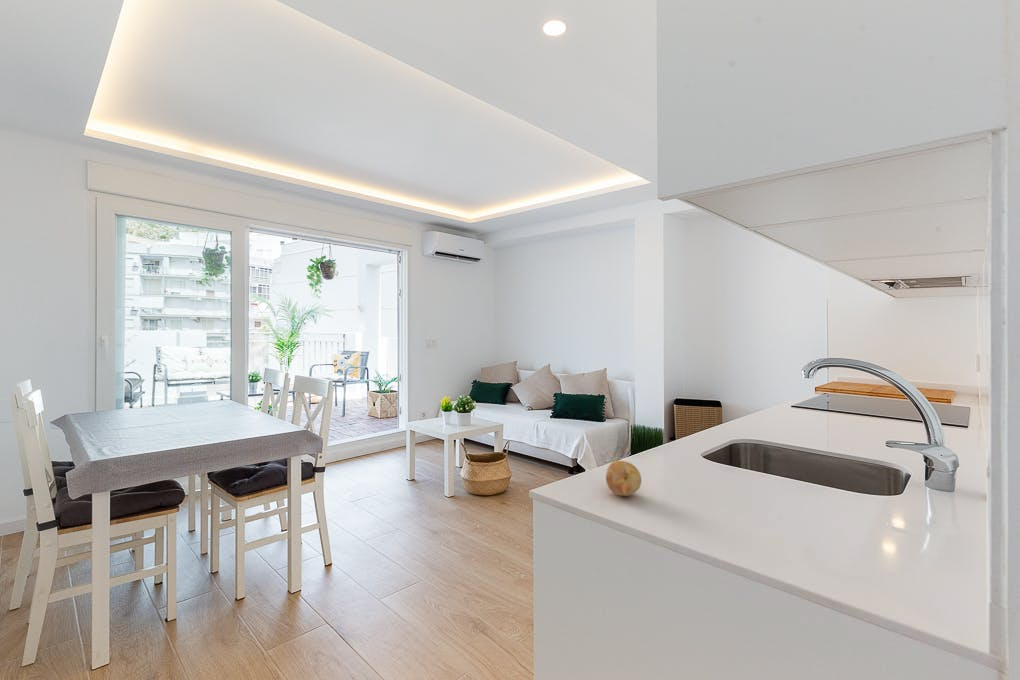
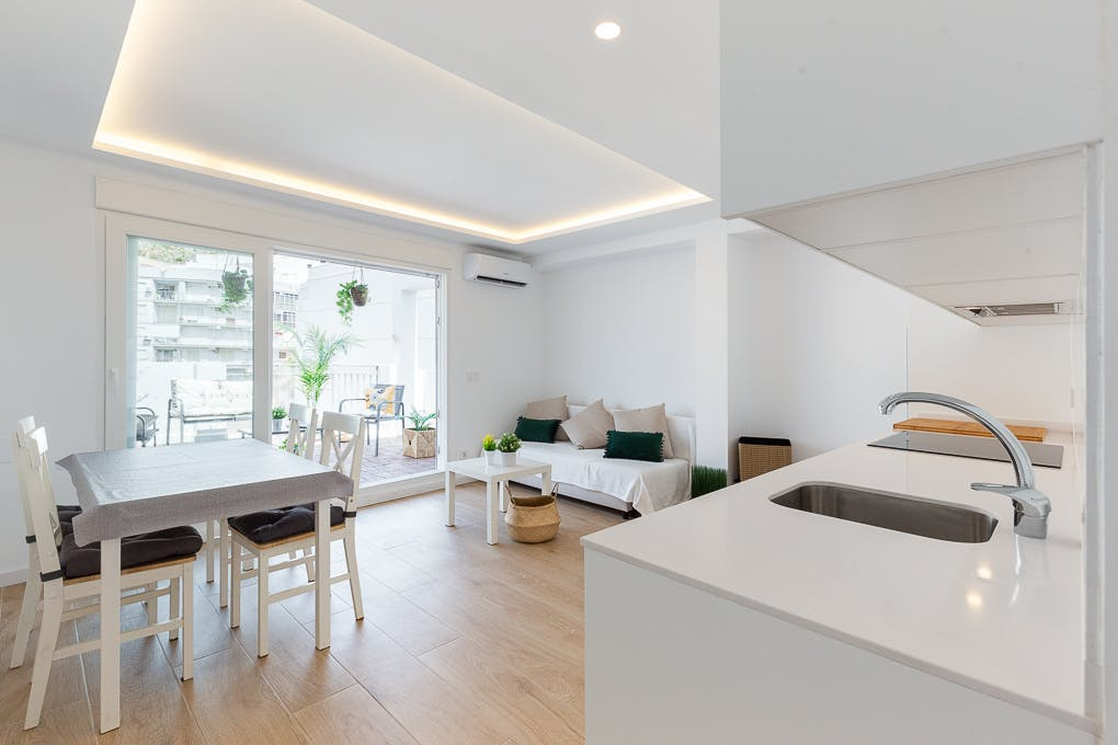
- fruit [605,459,642,497]
